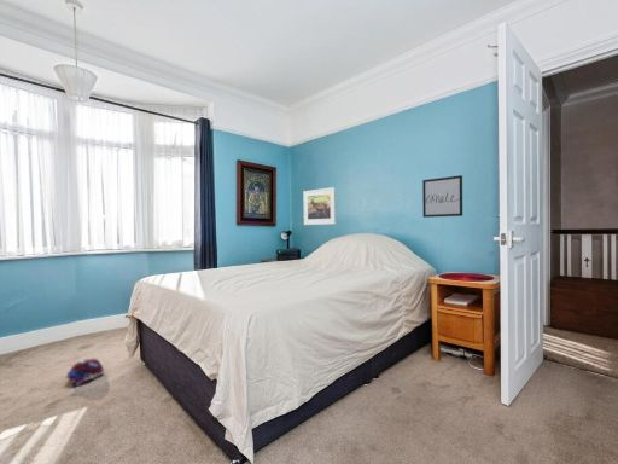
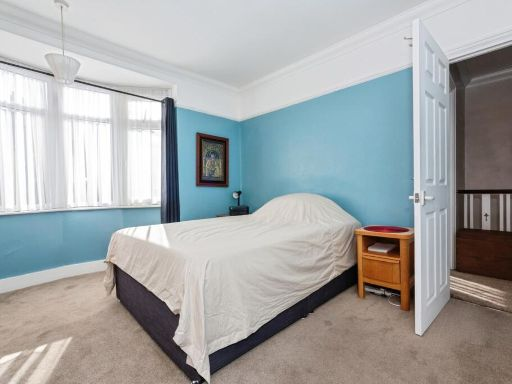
- wall art [421,174,464,219]
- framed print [302,186,337,226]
- plush toy [64,358,105,388]
